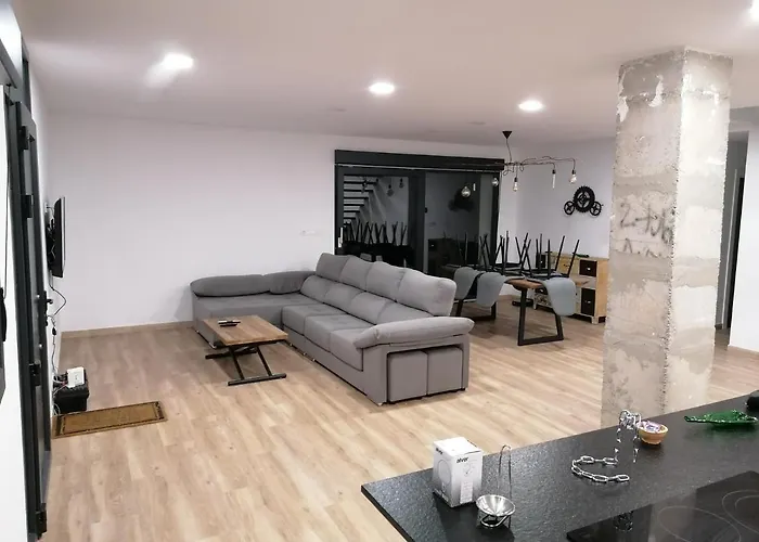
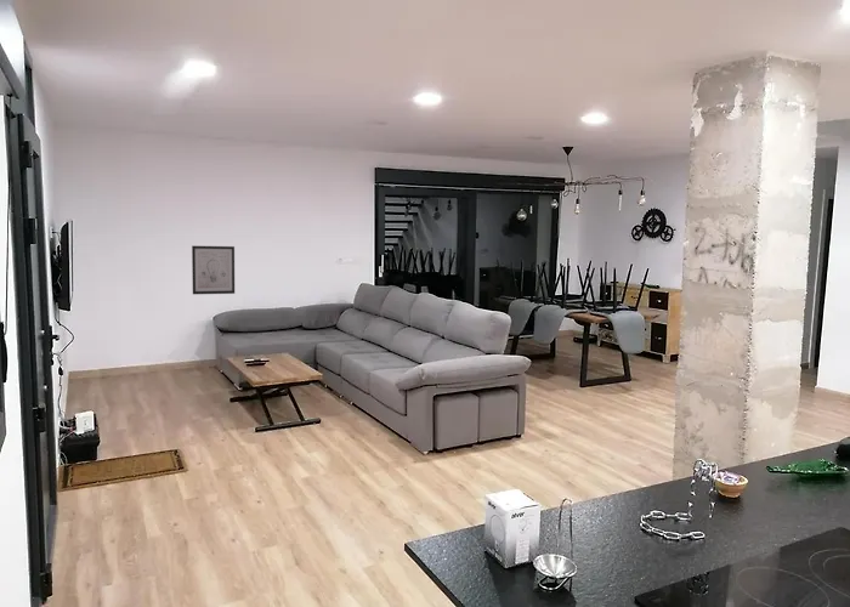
+ wall art [191,245,236,295]
